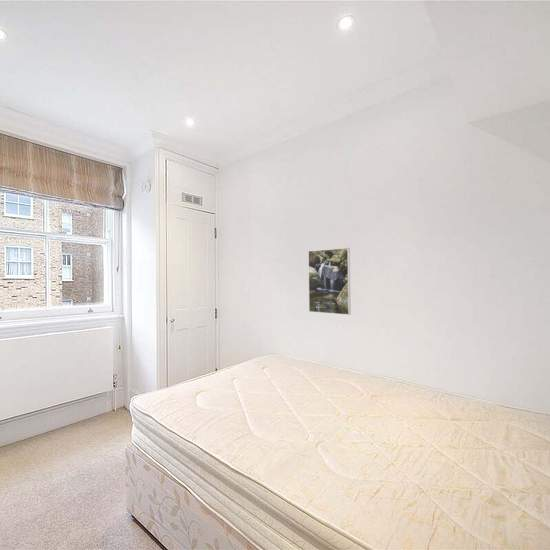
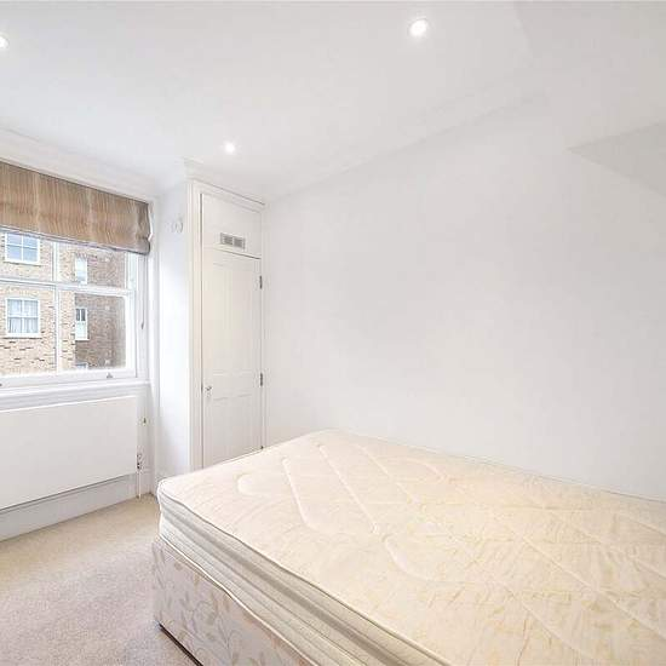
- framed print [307,247,352,316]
